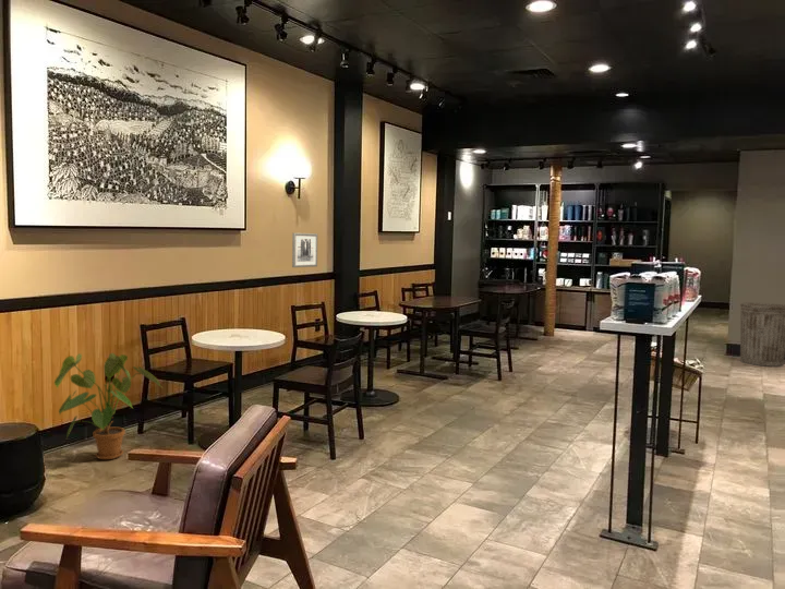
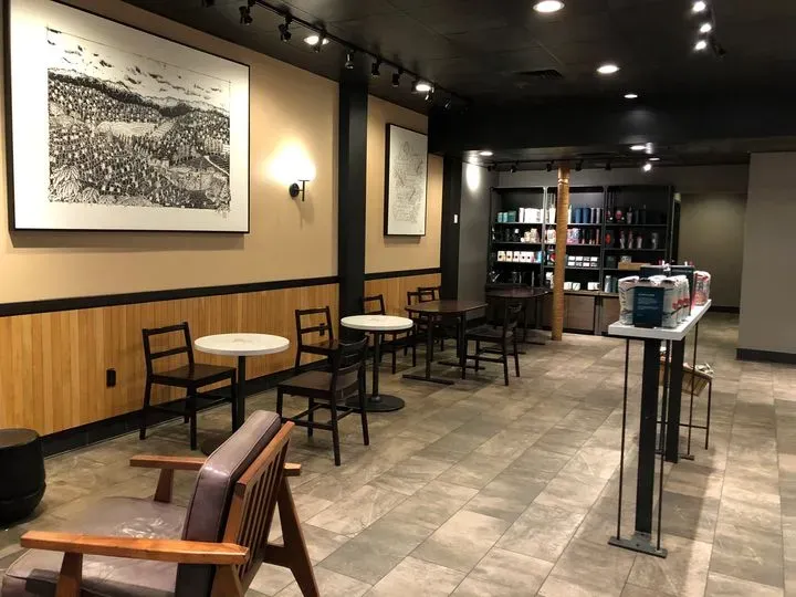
- wall art [291,232,318,268]
- trash can [739,302,785,368]
- house plant [53,352,162,460]
